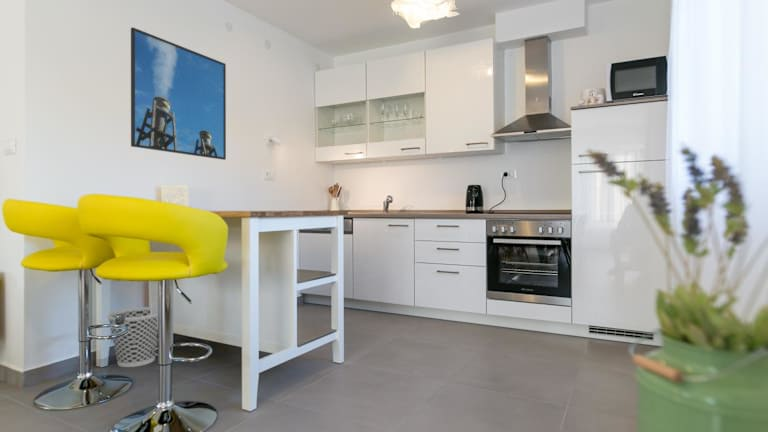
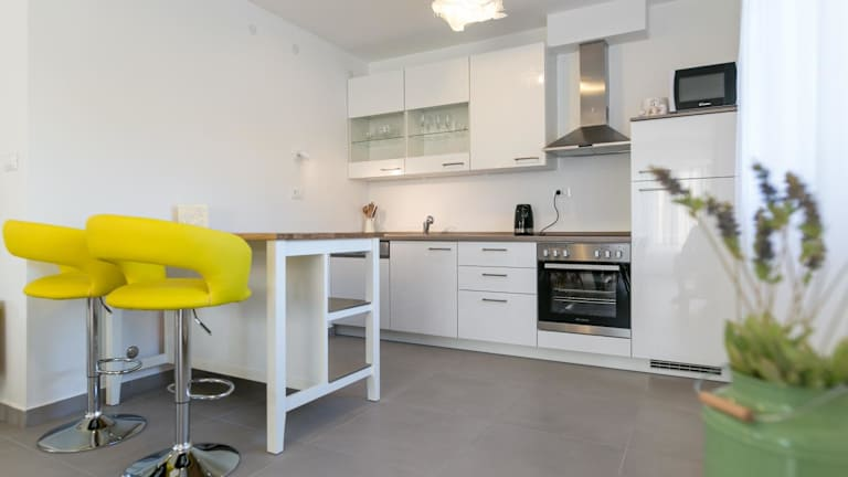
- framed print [130,26,227,161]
- wastebasket [106,306,159,368]
